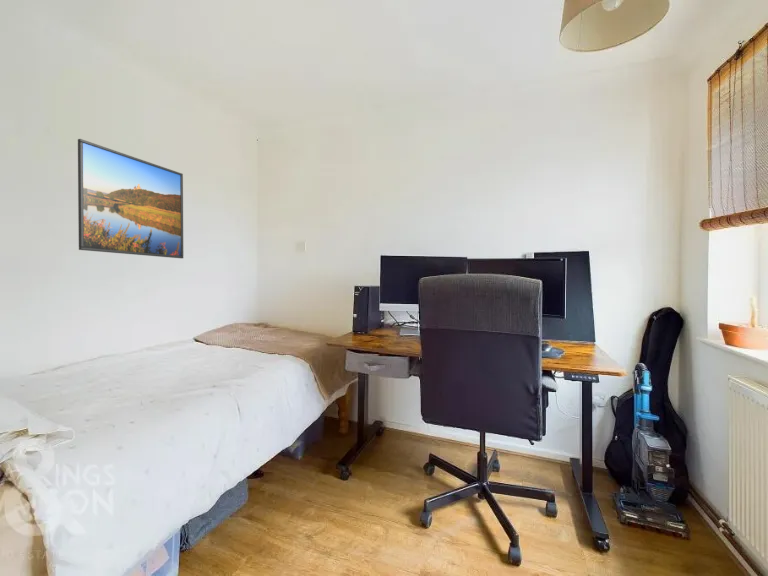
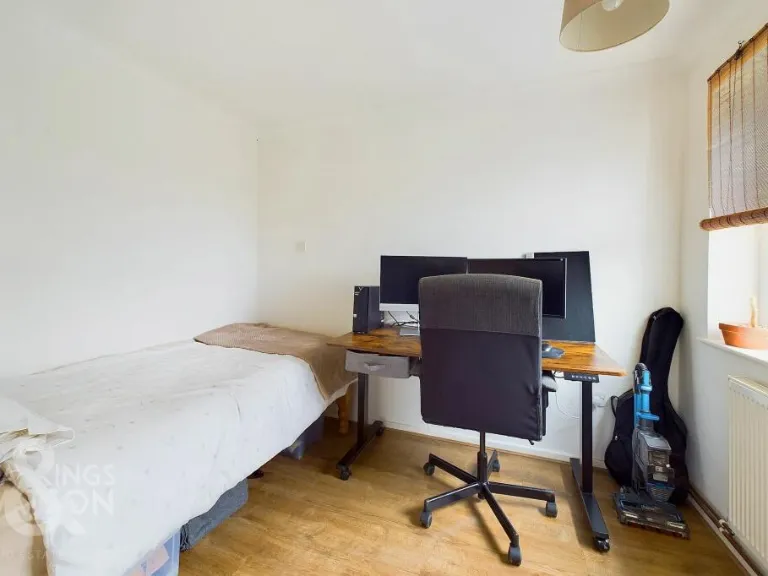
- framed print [77,138,184,259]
